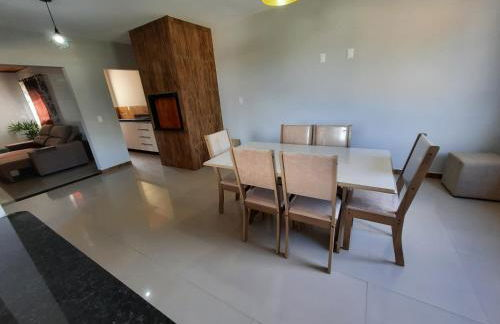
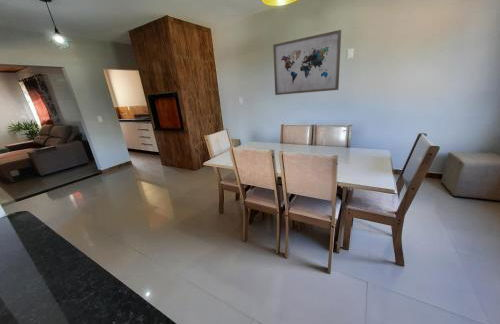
+ wall art [272,29,342,96]
